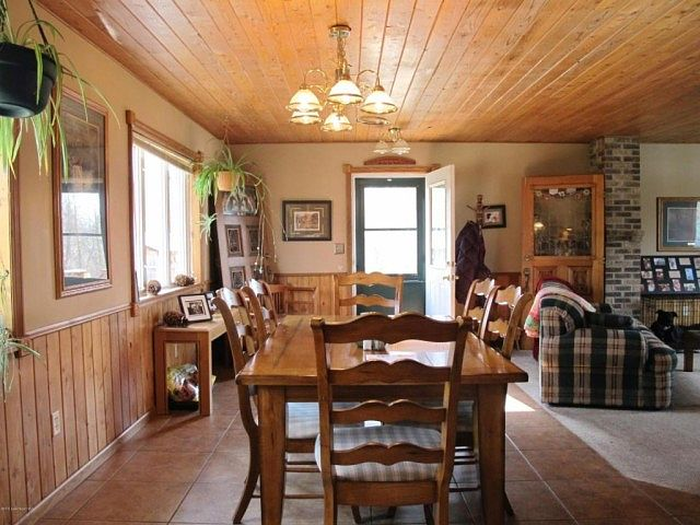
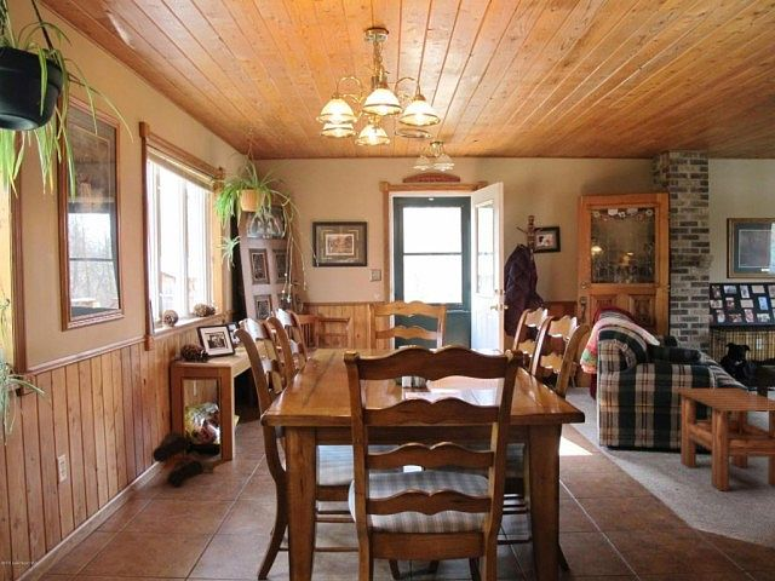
+ side table [668,387,775,491]
+ boots [151,430,217,488]
